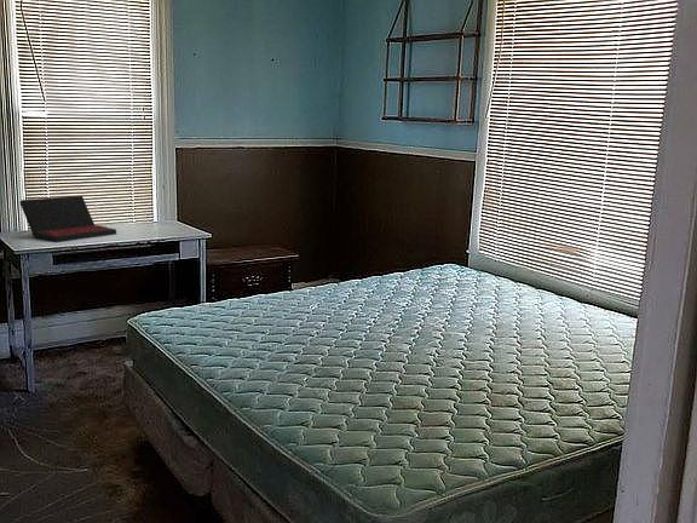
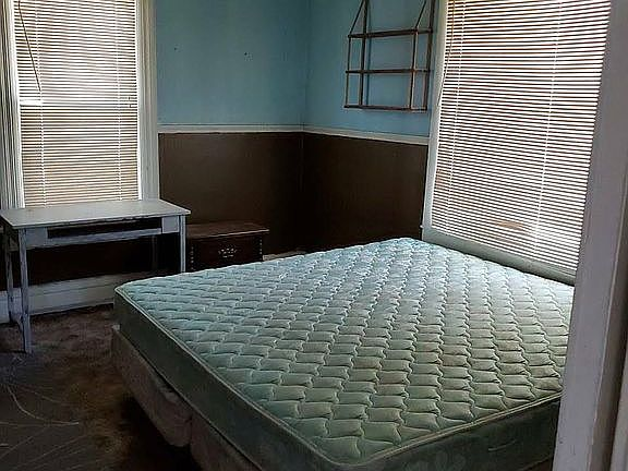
- laptop [19,195,117,243]
